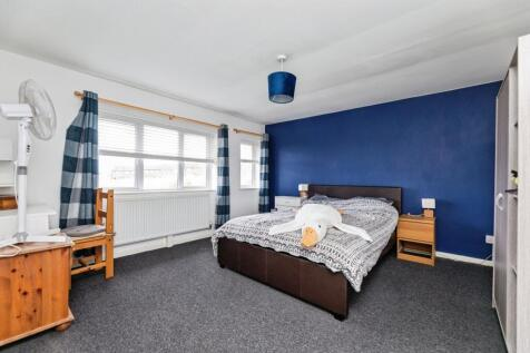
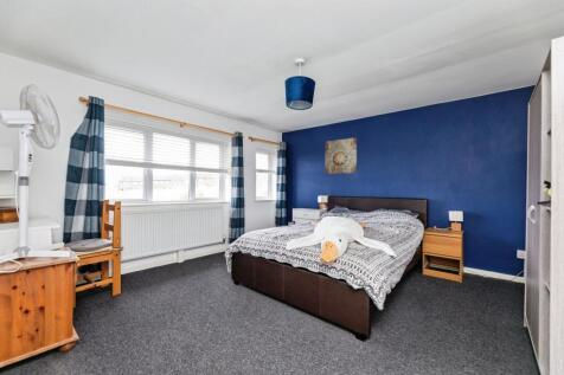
+ wall art [325,136,358,175]
